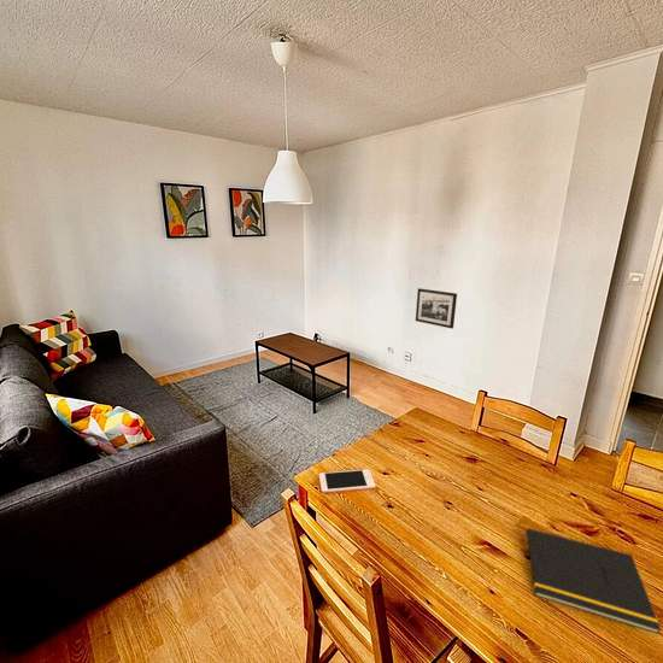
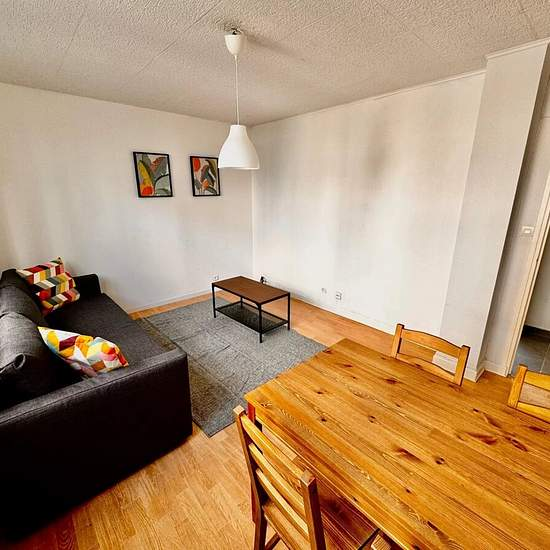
- picture frame [415,287,458,330]
- cell phone [318,468,376,494]
- notepad [521,527,662,635]
